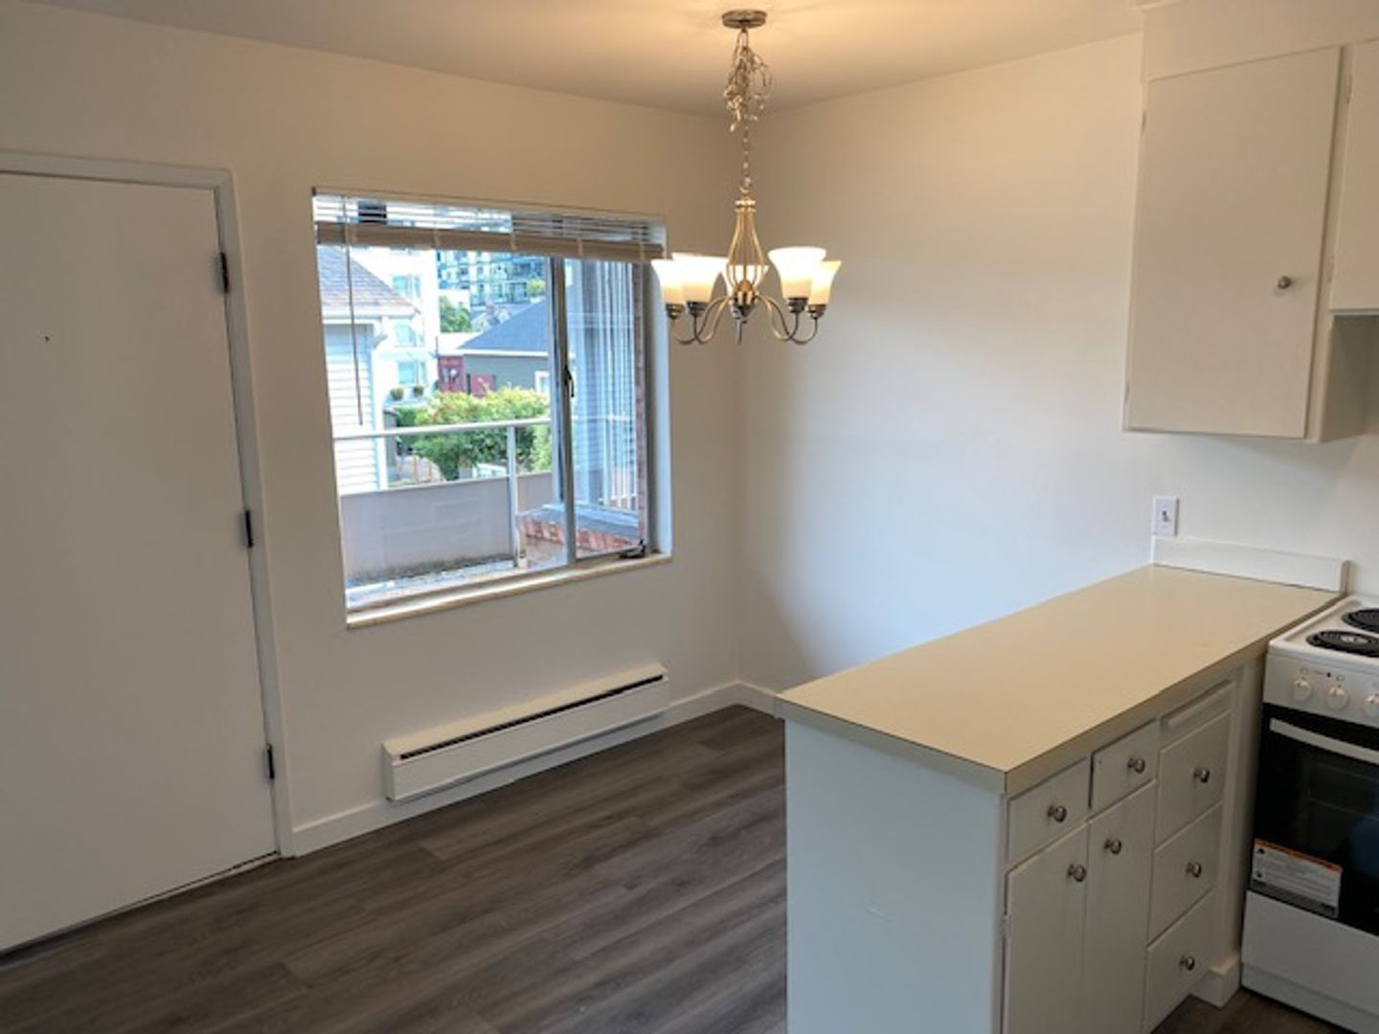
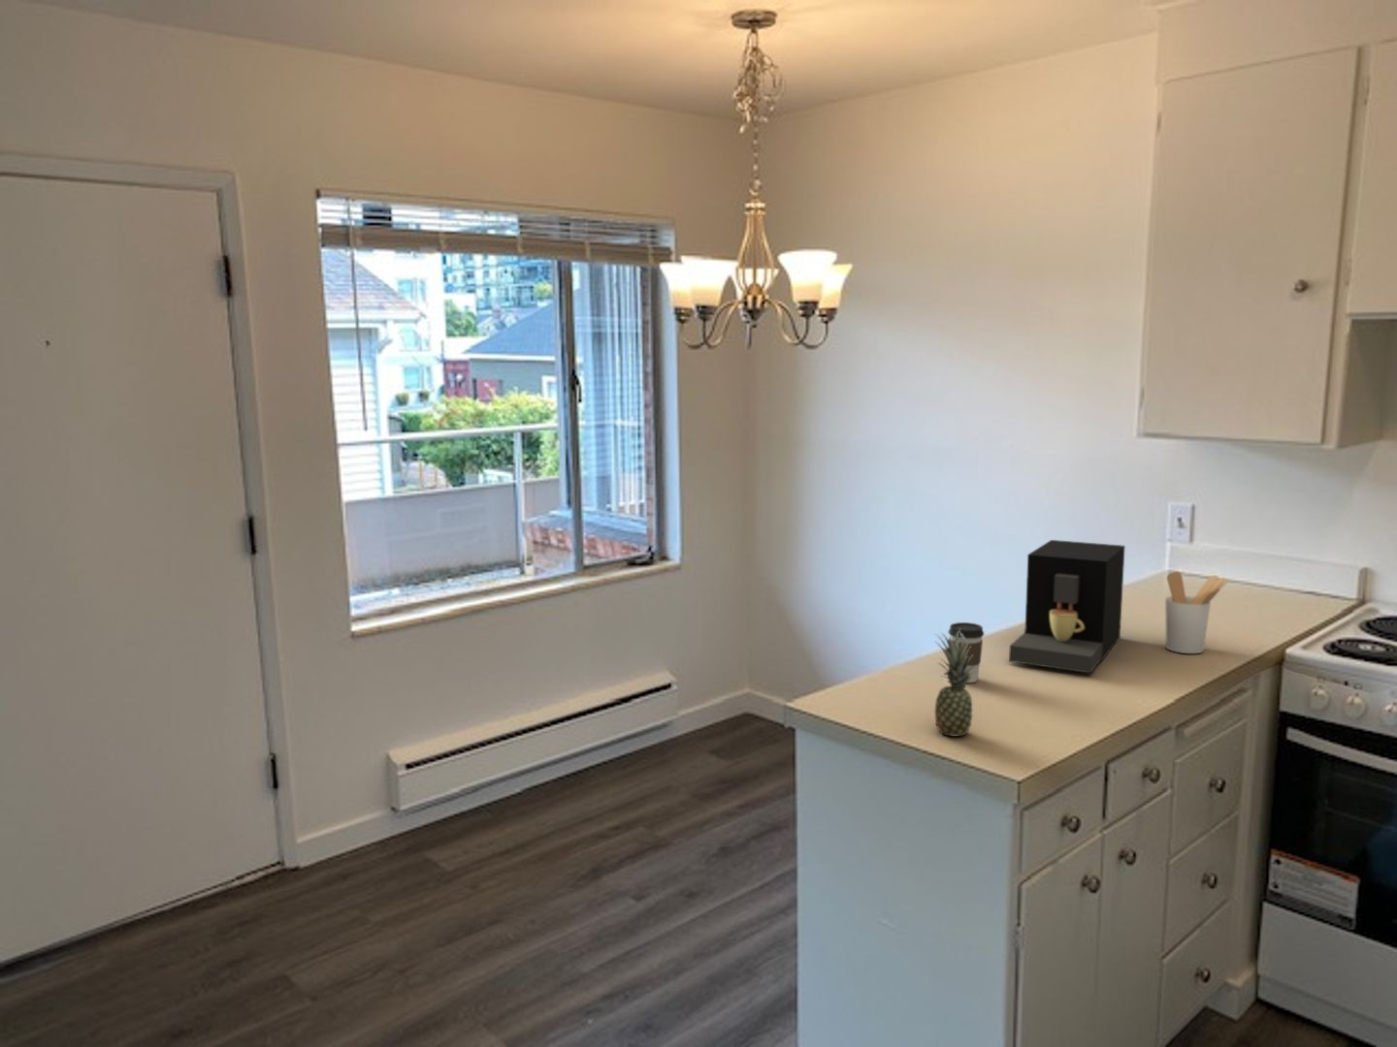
+ coffee maker [1008,539,1126,674]
+ coffee cup [948,621,985,683]
+ utensil holder [1164,570,1229,654]
+ fruit [933,628,975,738]
